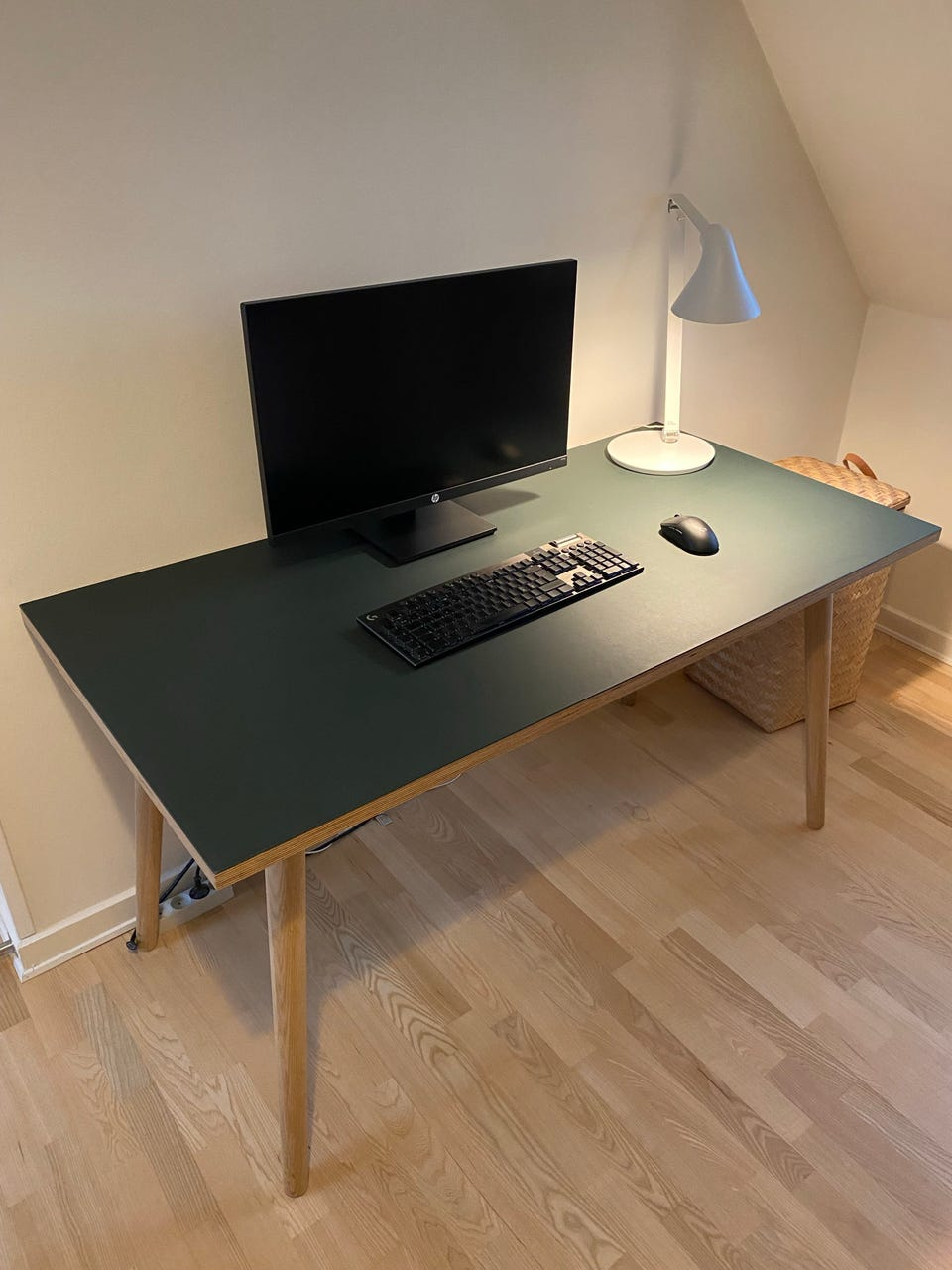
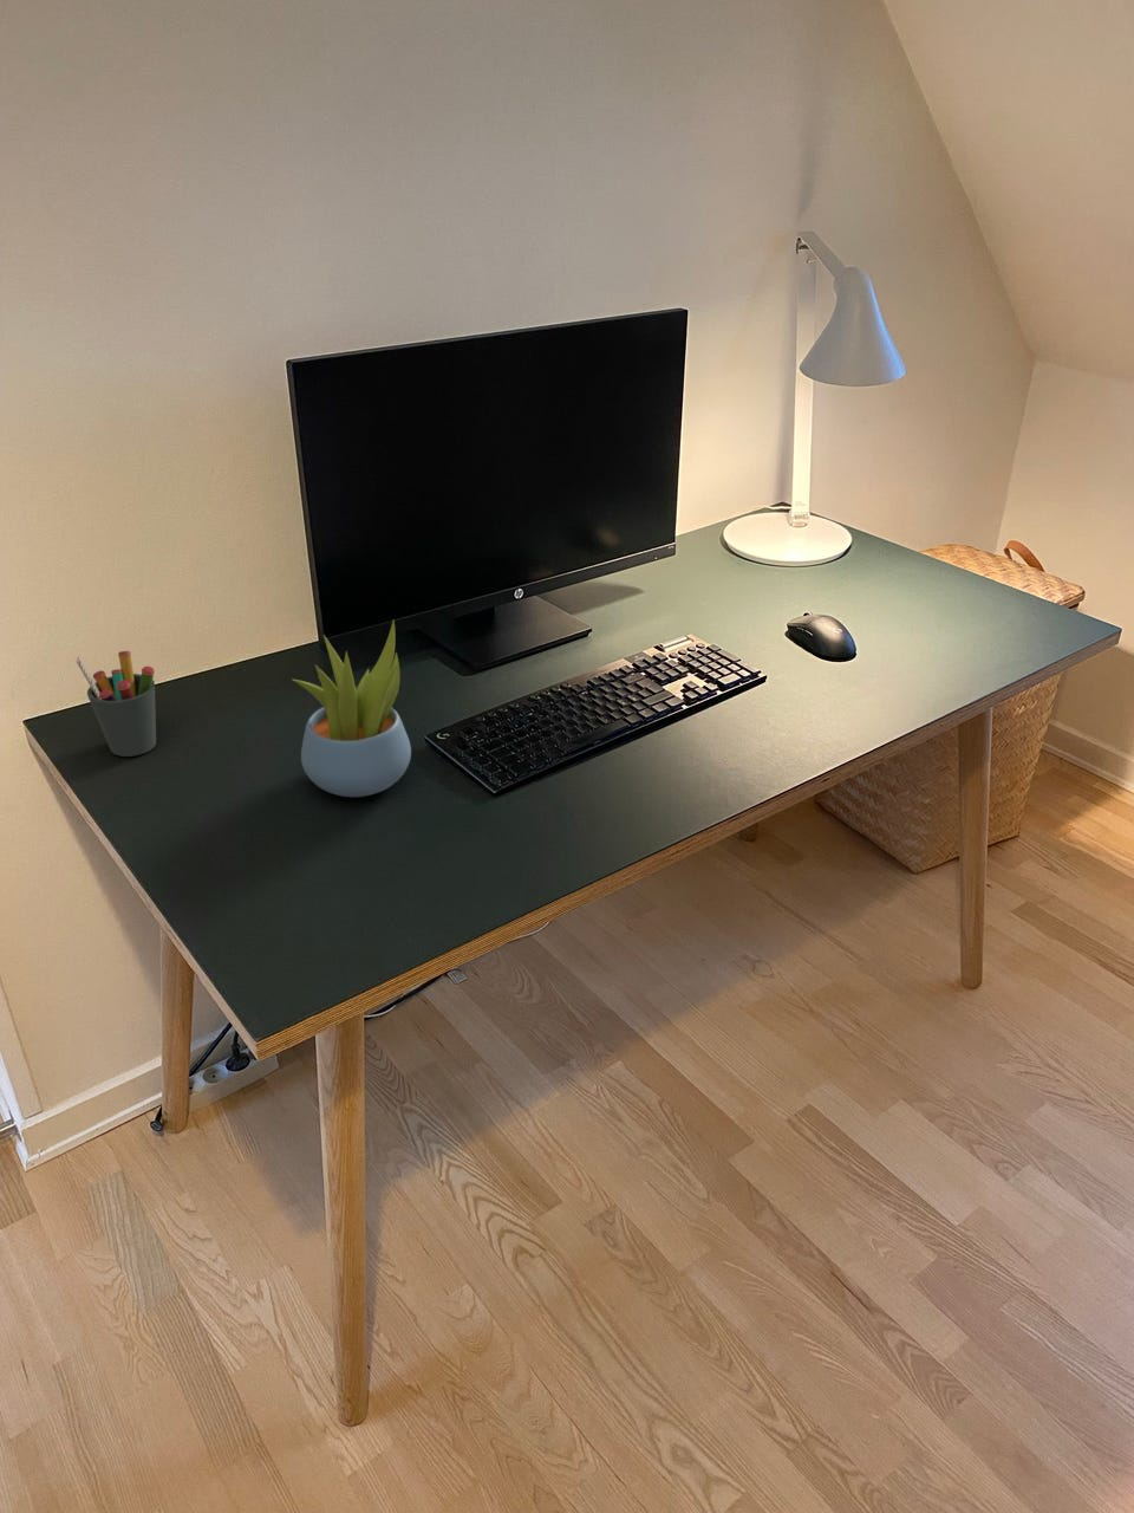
+ pen holder [75,650,157,758]
+ succulent plant [291,619,412,798]
